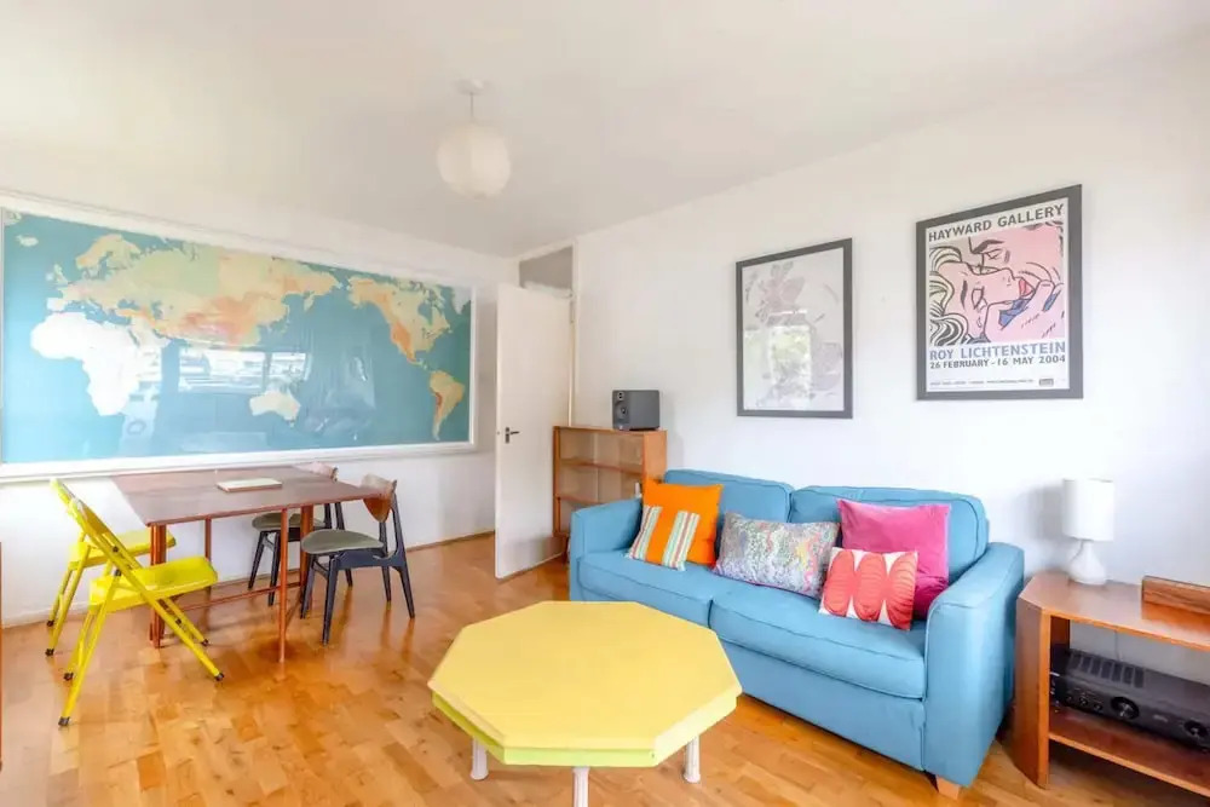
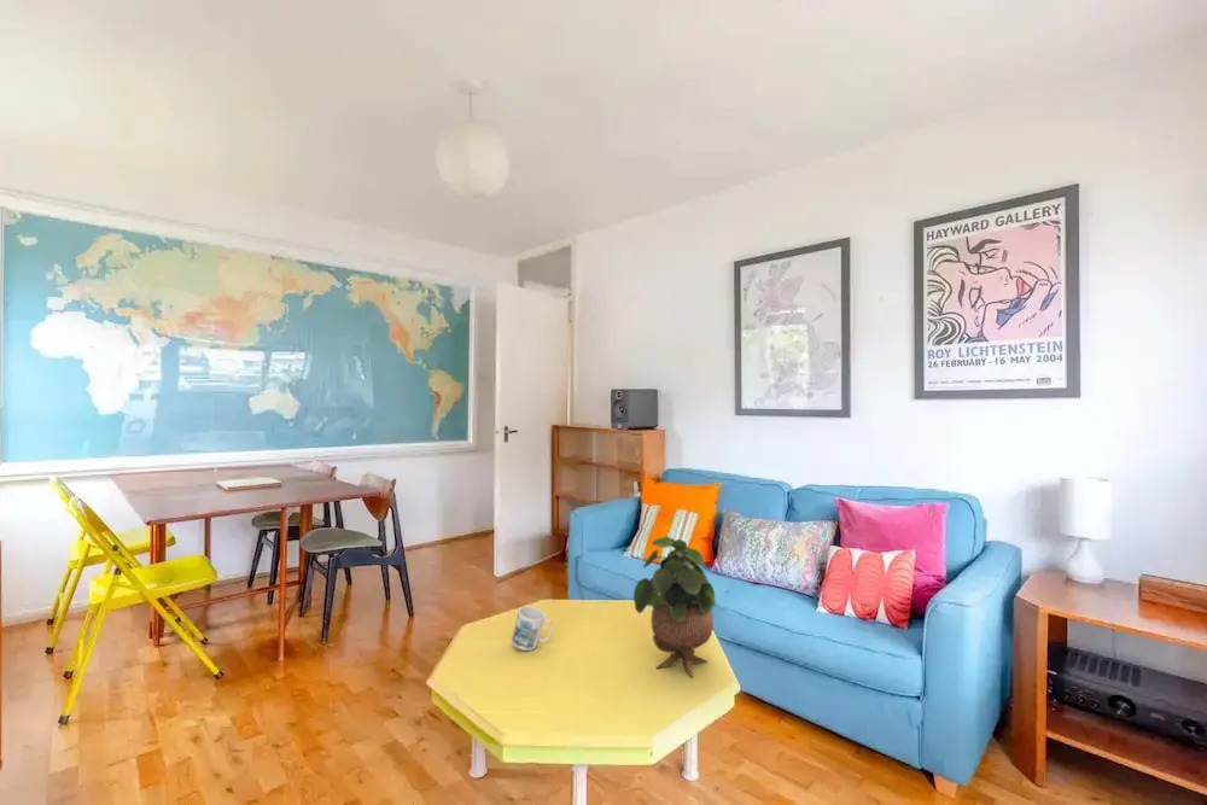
+ potted plant [632,536,716,679]
+ mug [511,605,553,652]
